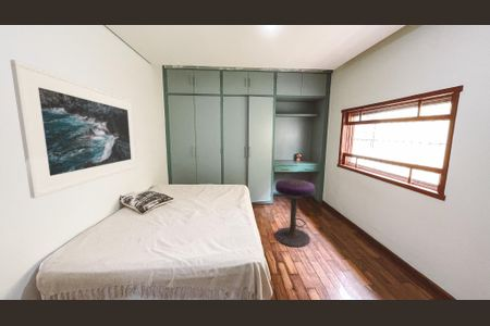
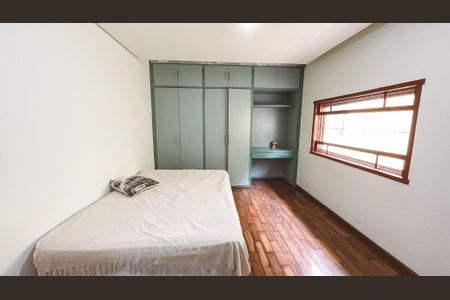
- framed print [10,59,138,199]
- stool [274,178,316,248]
